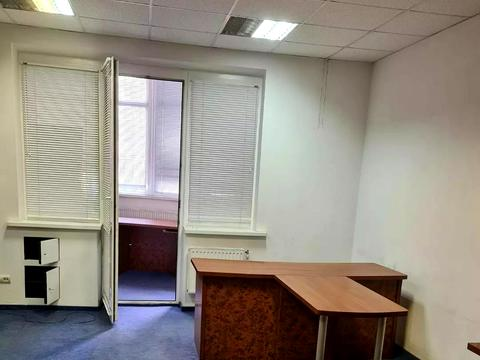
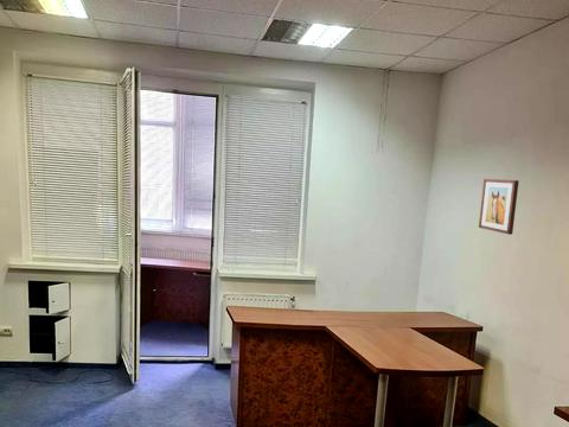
+ wall art [478,178,520,236]
